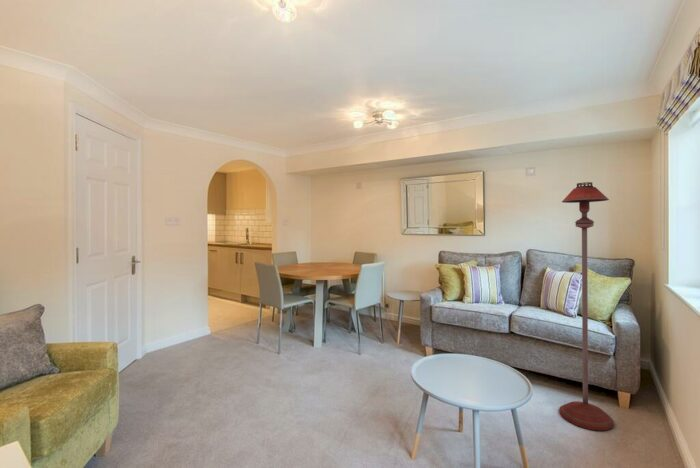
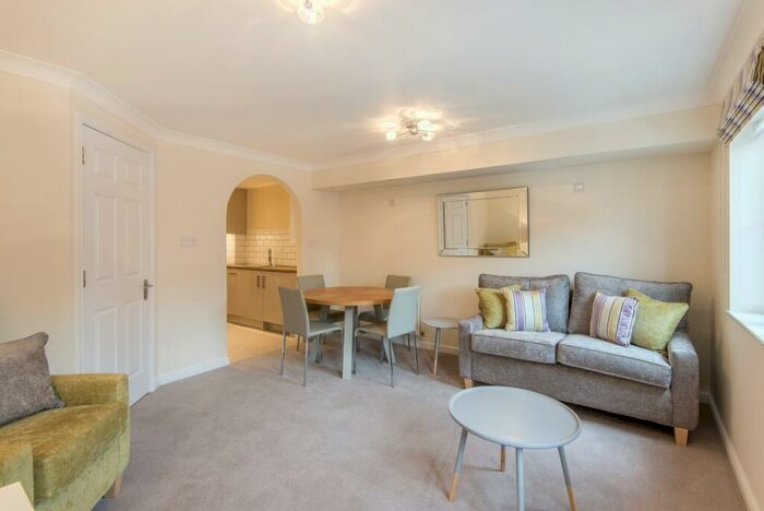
- floor lamp [558,181,615,432]
